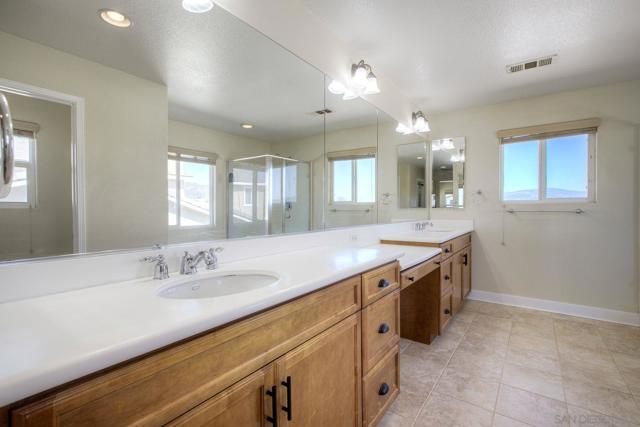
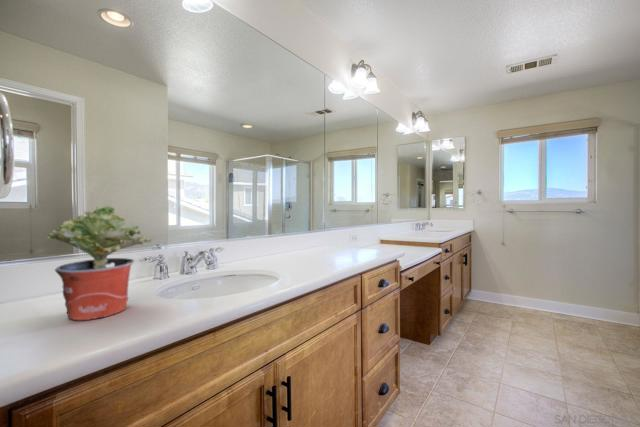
+ potted plant [46,205,153,321]
